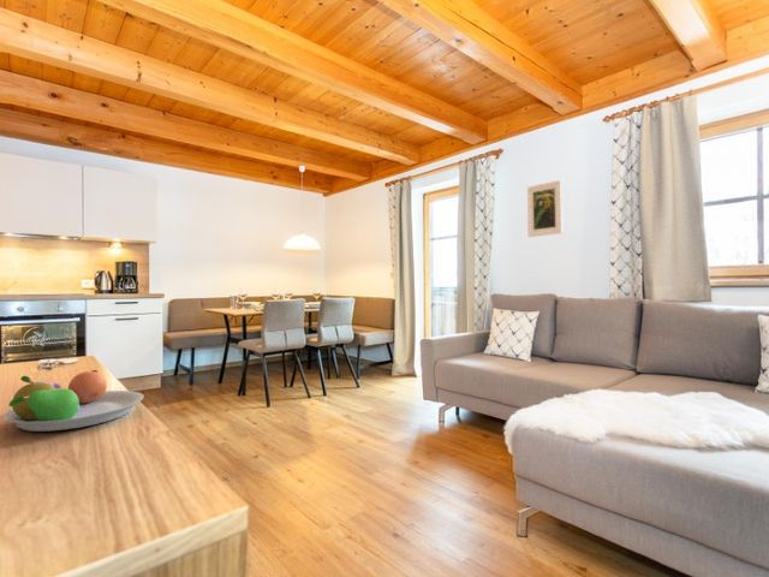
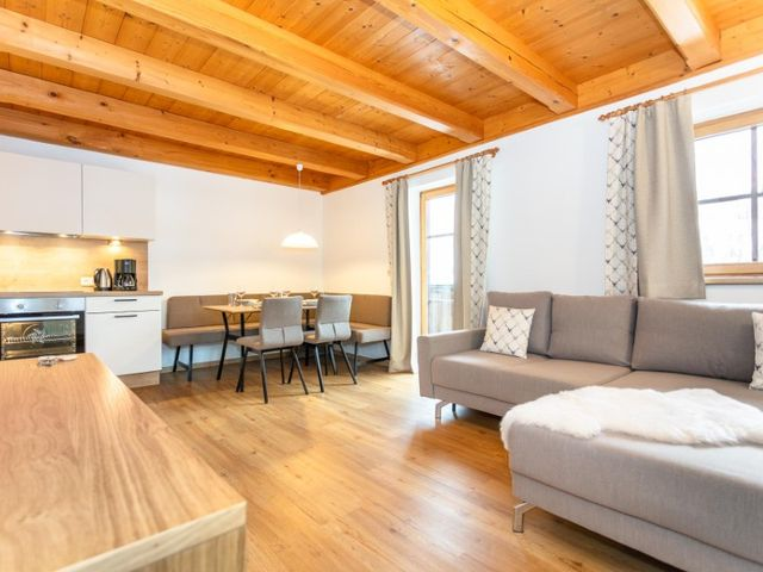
- fruit bowl [1,369,145,433]
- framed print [526,179,565,238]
